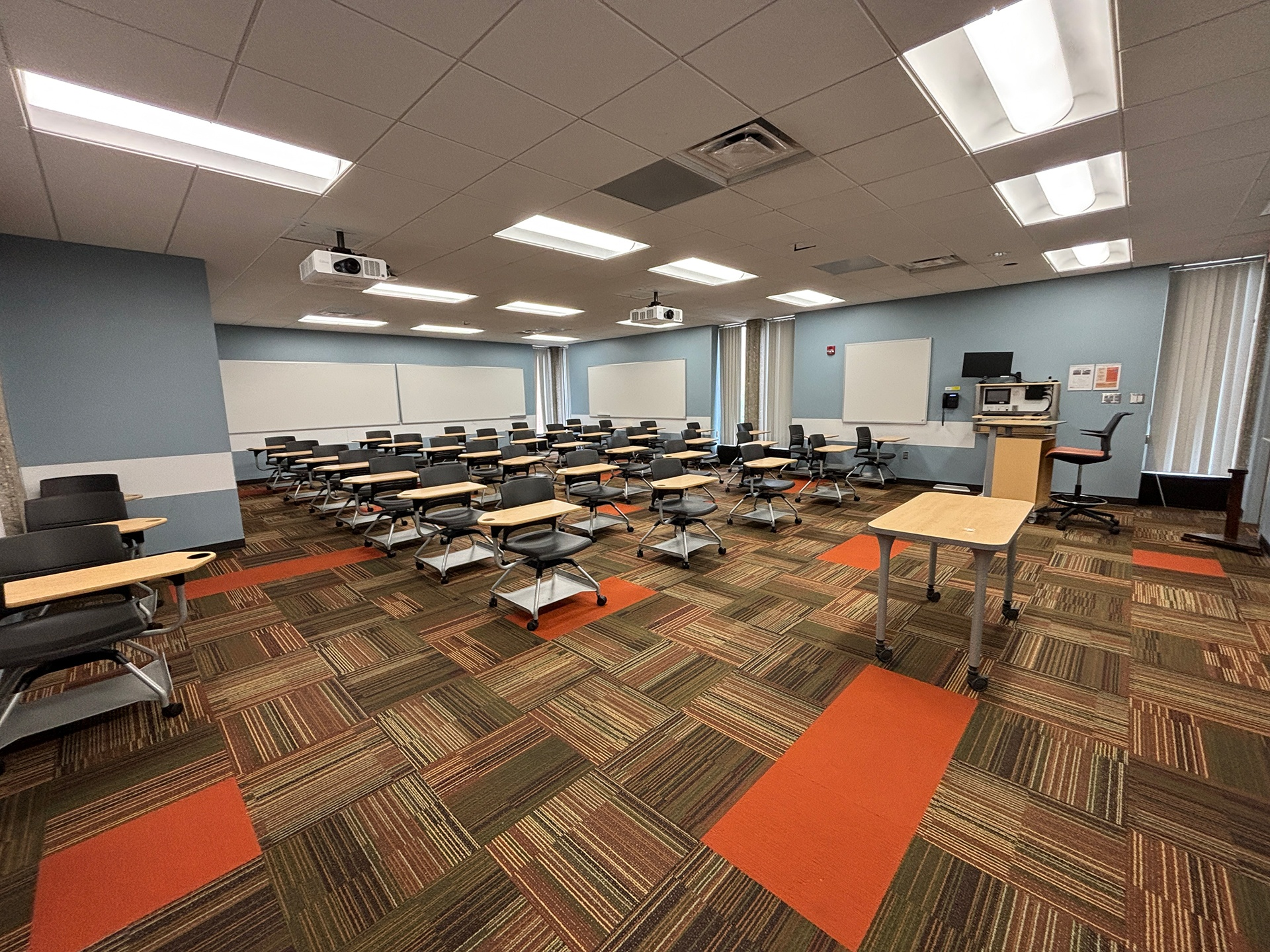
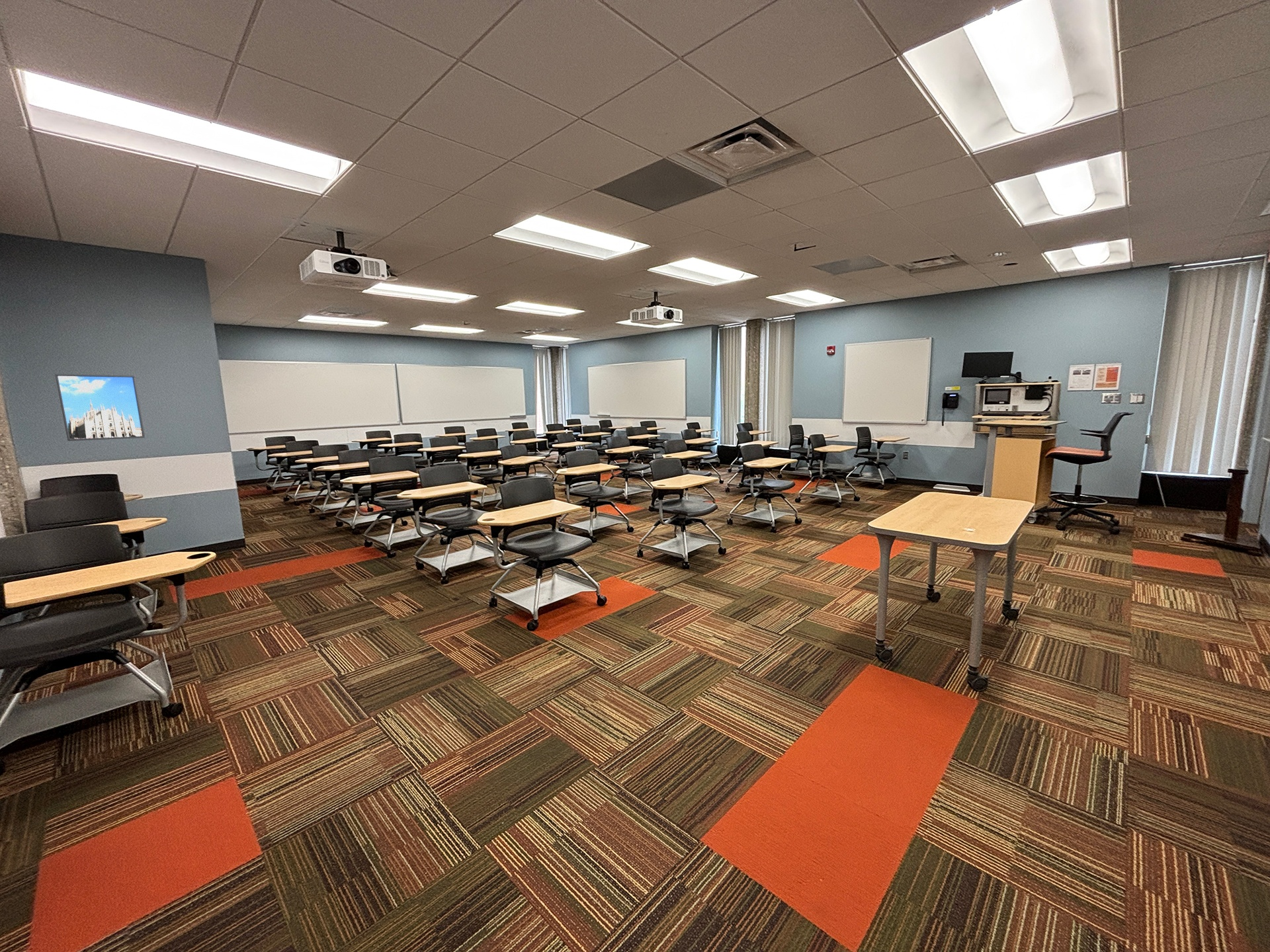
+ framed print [54,374,146,442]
